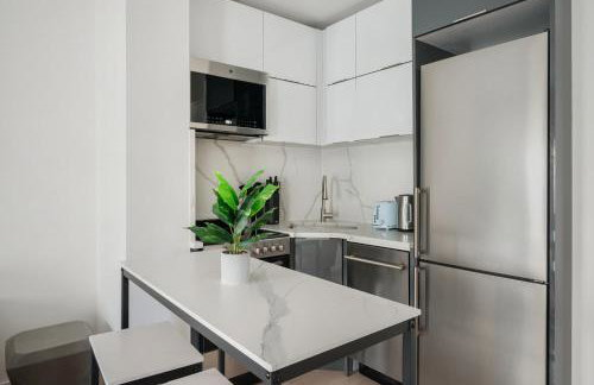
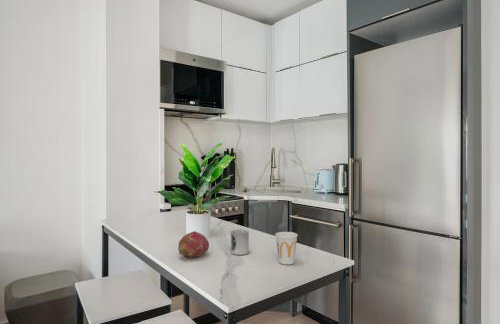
+ cup [274,231,299,266]
+ cup [230,229,250,256]
+ fruit [177,230,210,259]
